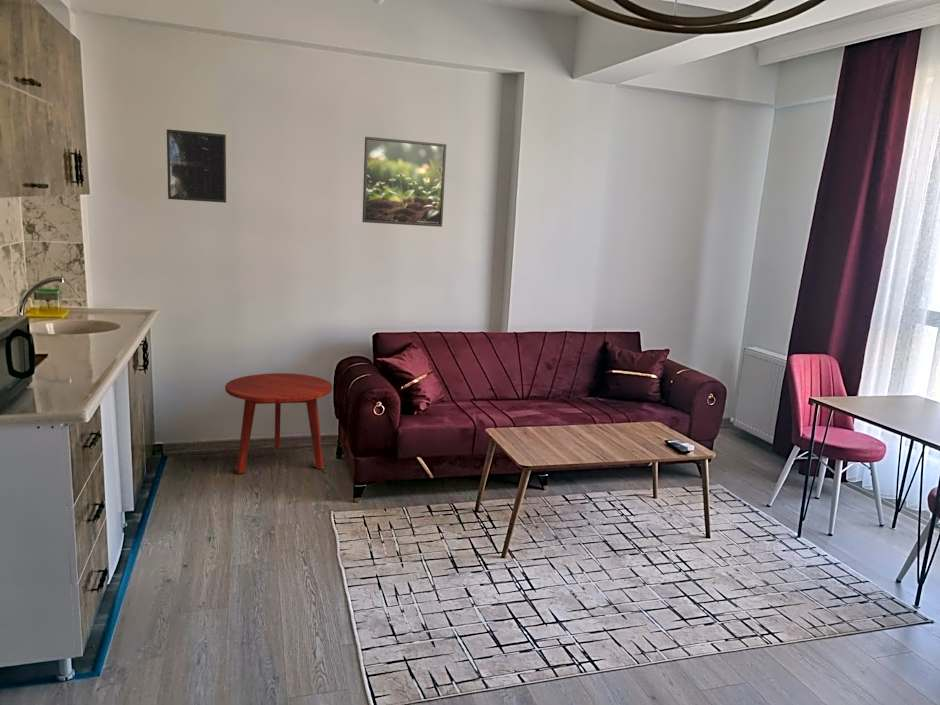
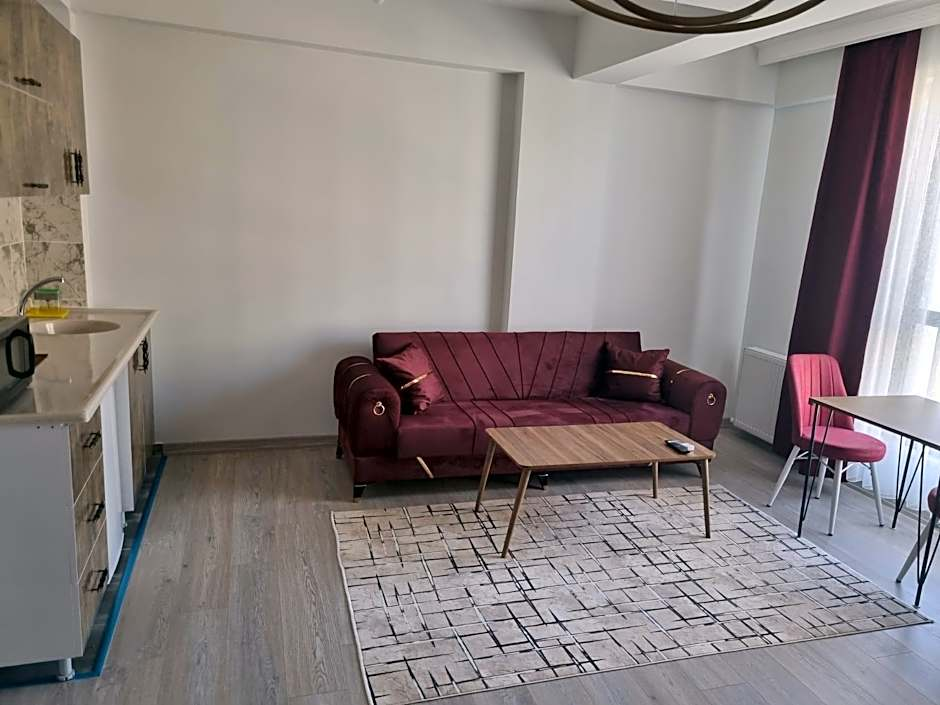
- side table [224,372,333,475]
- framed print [166,128,227,204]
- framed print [361,136,447,228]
